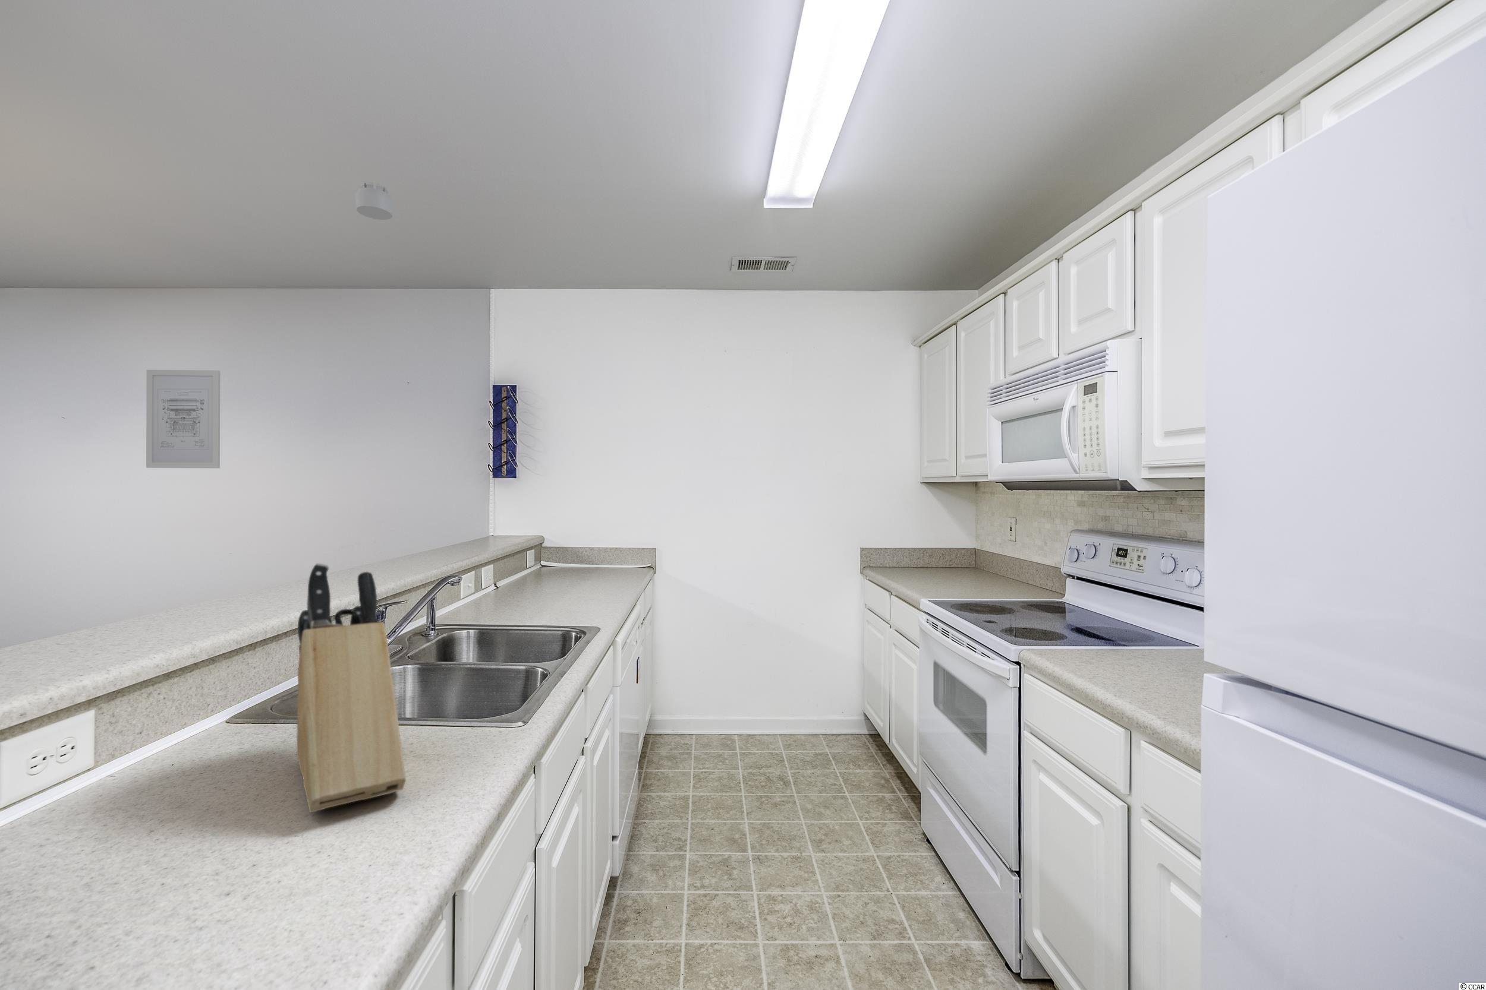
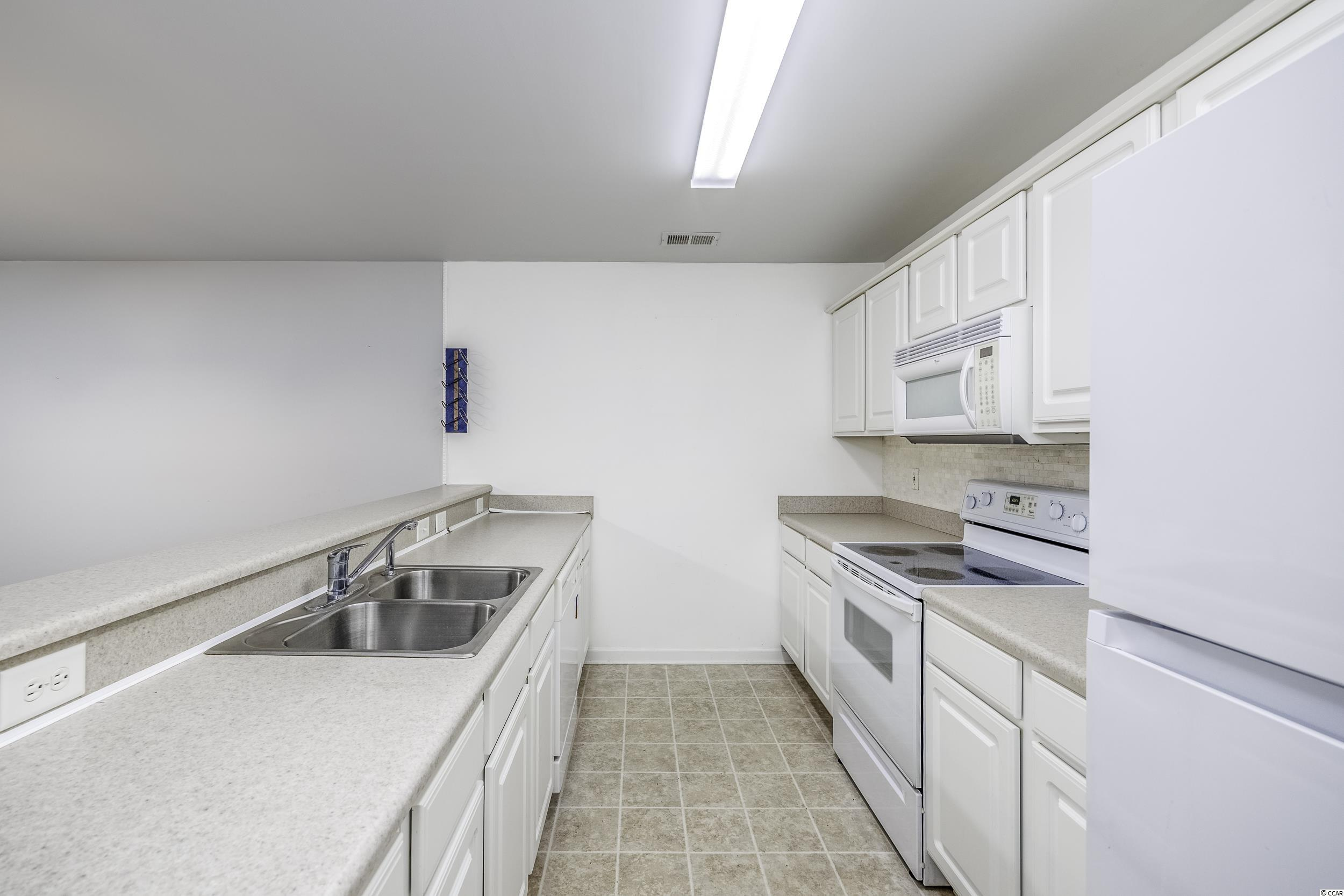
- wall art [146,369,220,468]
- knife block [296,562,407,813]
- smoke detector [354,181,394,220]
